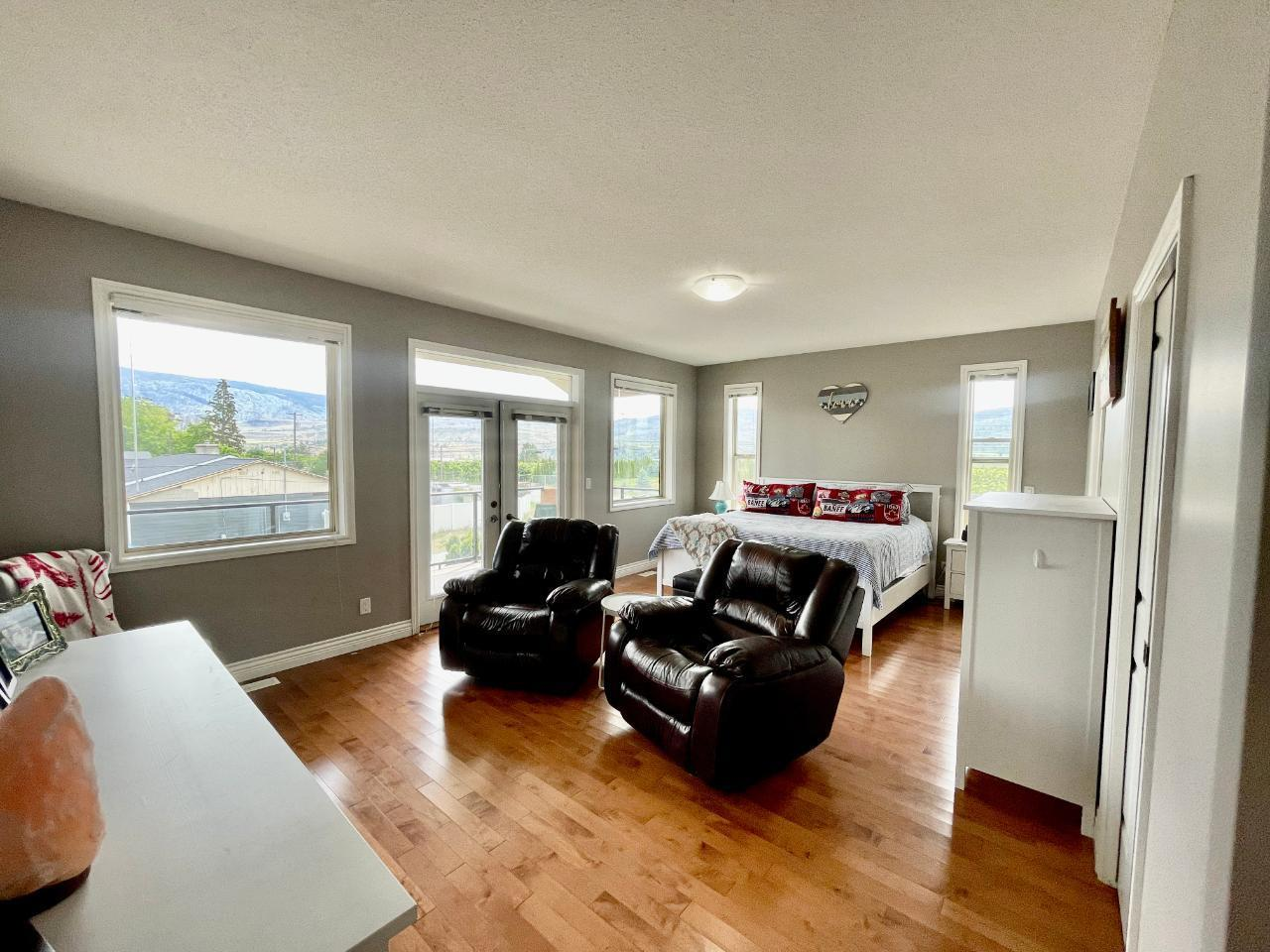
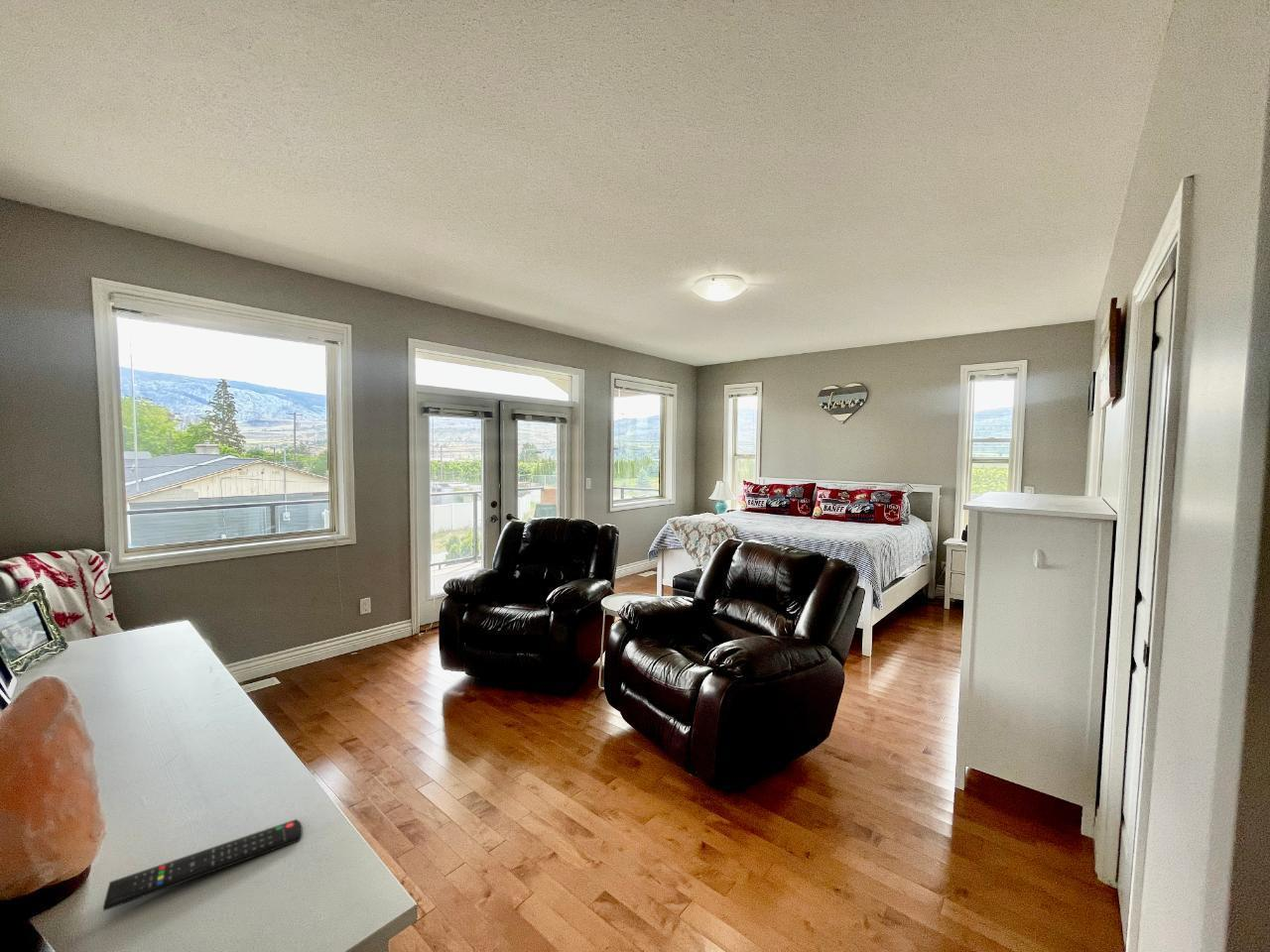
+ remote control [102,818,303,912]
